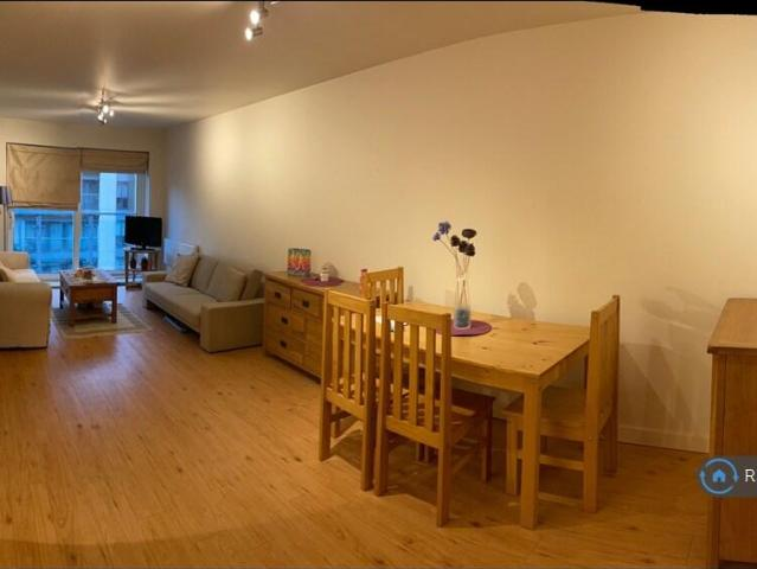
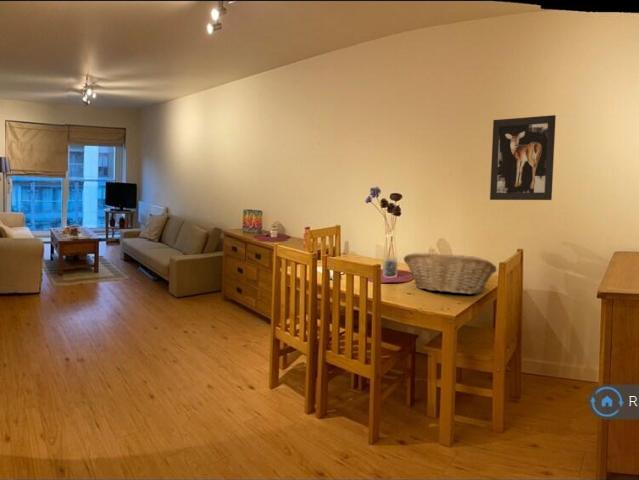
+ fruit basket [403,252,498,295]
+ wall art [489,114,557,201]
